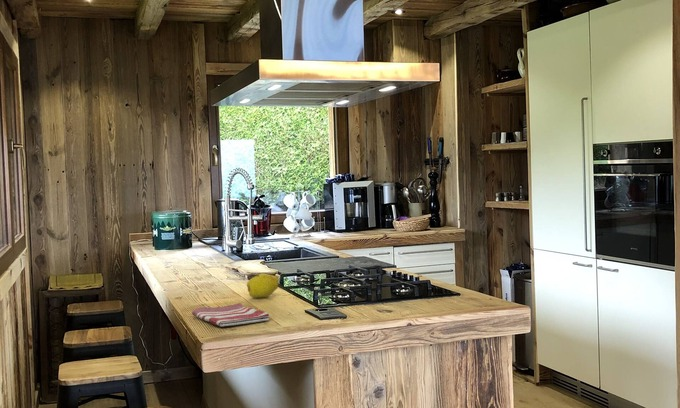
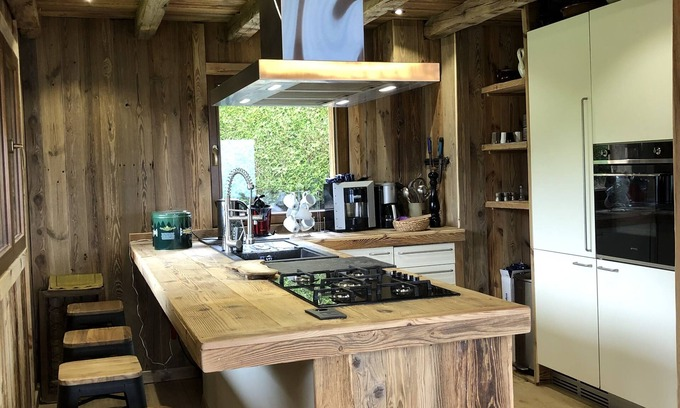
- fruit [246,273,281,298]
- dish towel [191,302,270,328]
